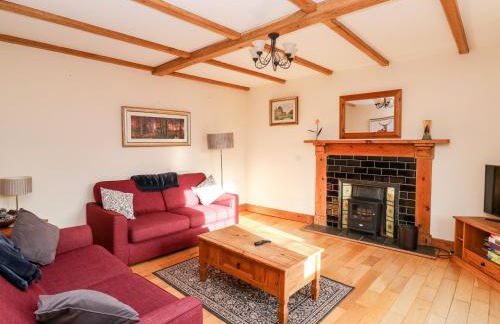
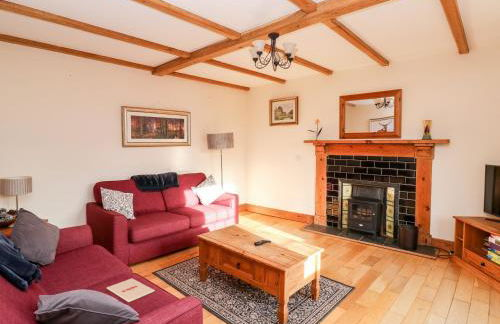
+ magazine [106,277,156,303]
